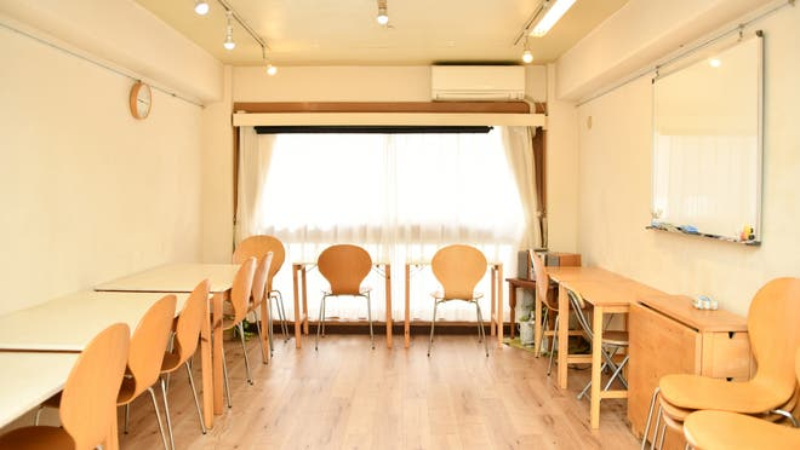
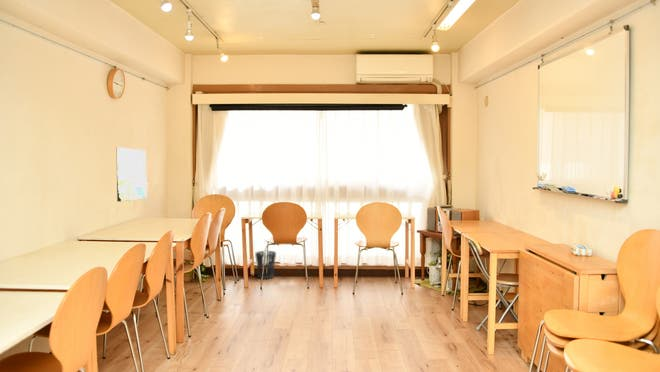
+ wastebasket [254,250,277,280]
+ road map [116,146,149,203]
